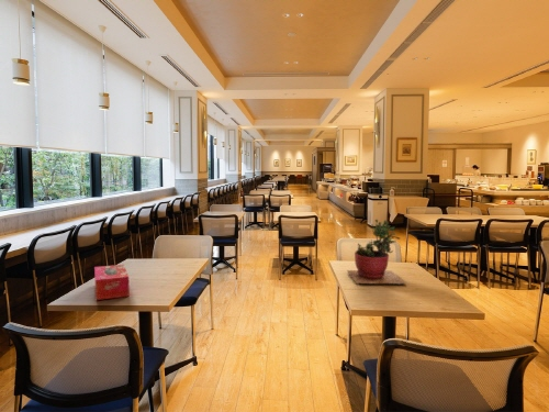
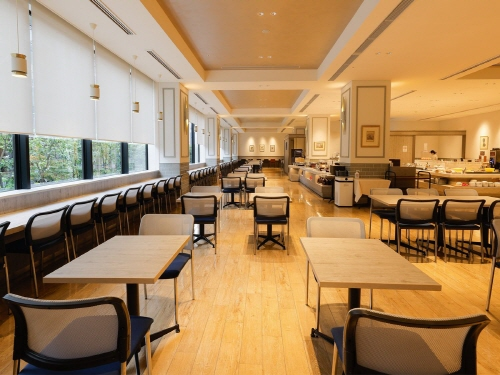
- tissue box [93,264,131,301]
- succulent plant [346,219,406,285]
